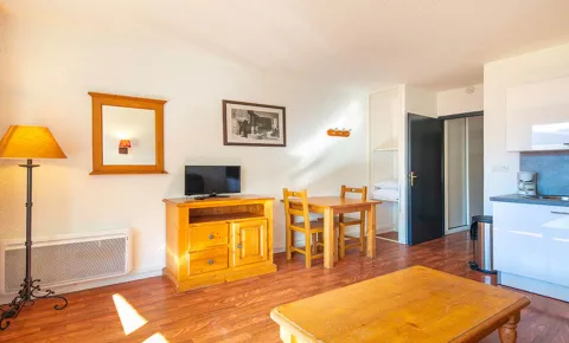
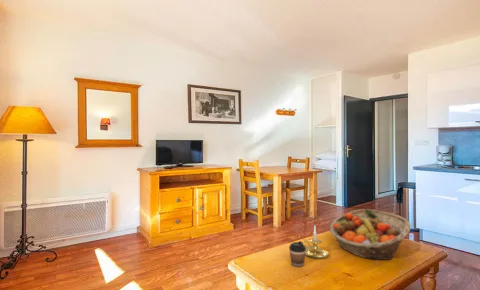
+ candle holder [302,225,330,260]
+ coffee cup [288,240,306,268]
+ fruit basket [329,208,412,261]
